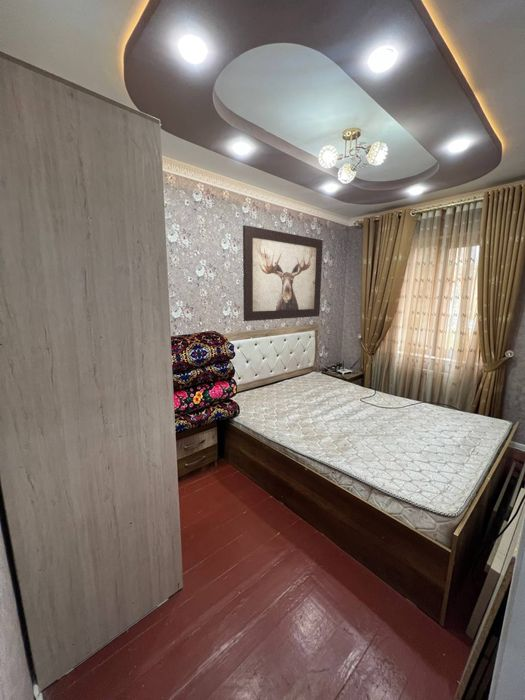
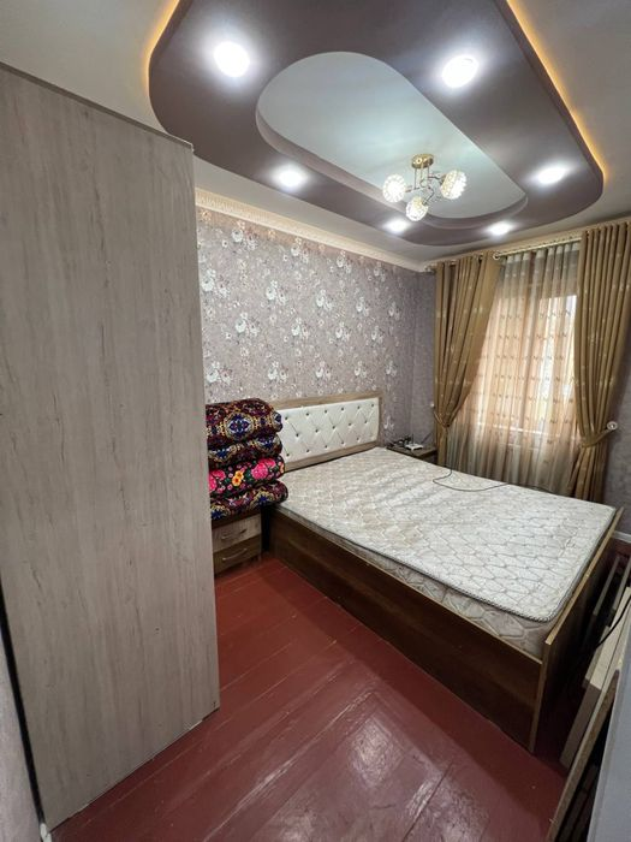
- wall art [242,224,324,322]
